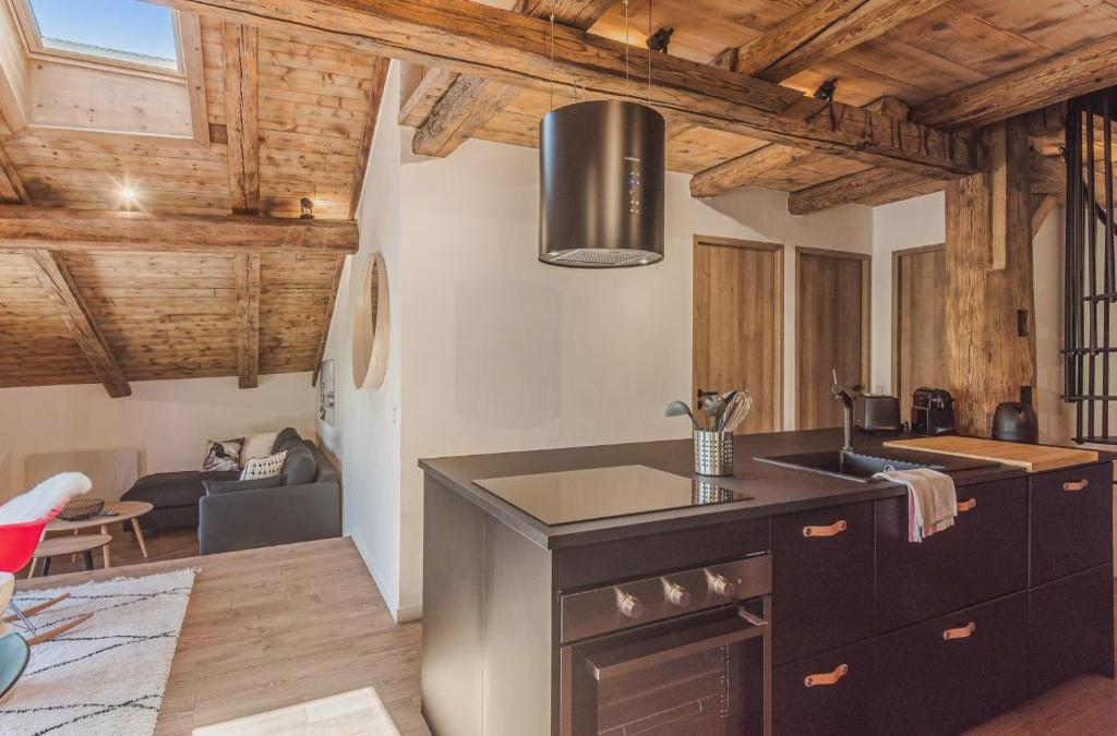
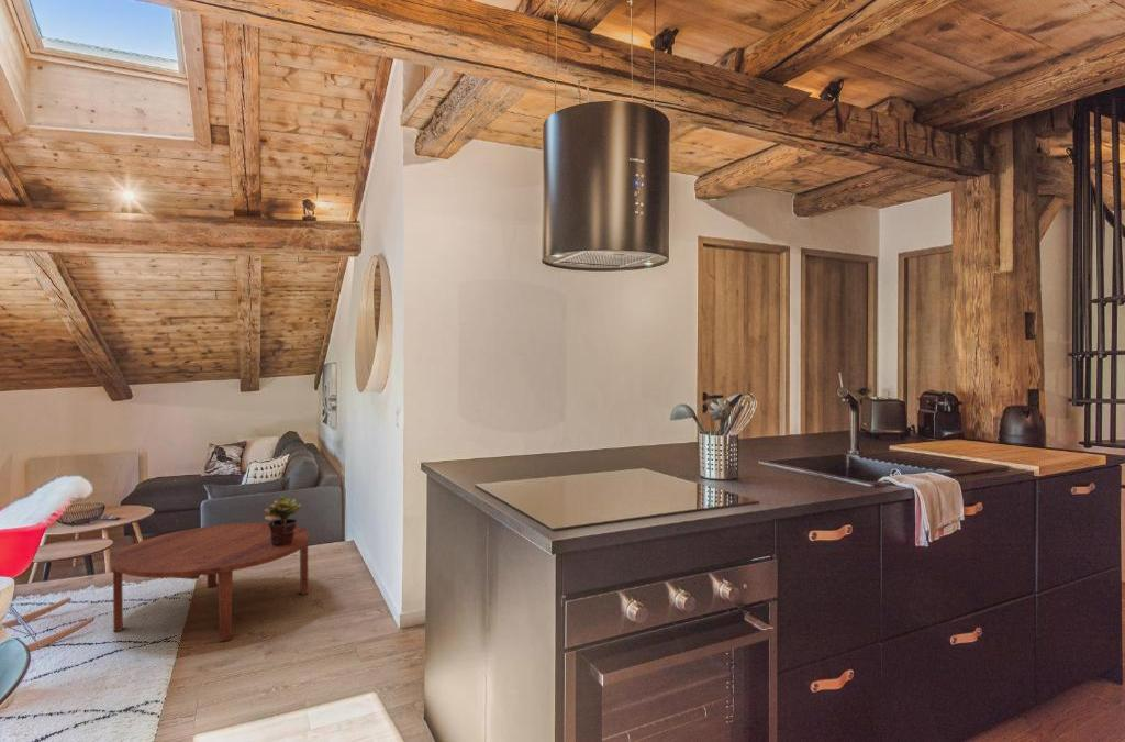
+ potted plant [263,495,303,546]
+ coffee table [111,521,311,643]
